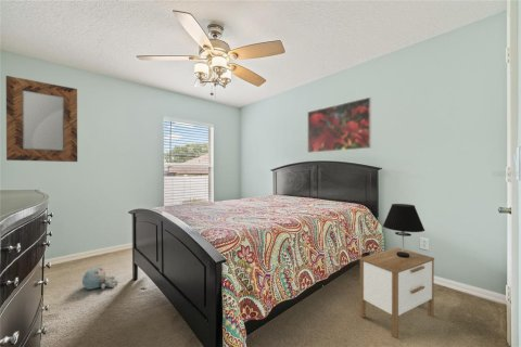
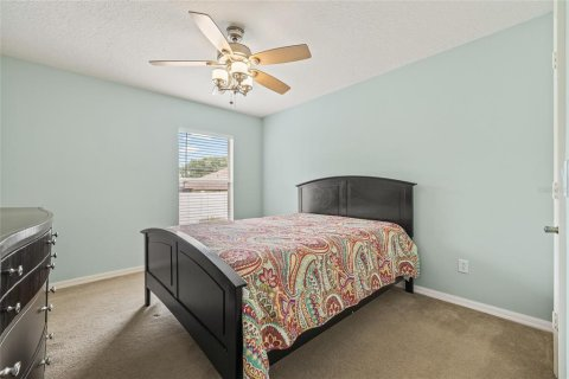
- plush toy [81,266,119,291]
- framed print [306,97,372,154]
- home mirror [5,75,78,163]
- table lamp [382,203,425,258]
- nightstand [358,247,435,338]
